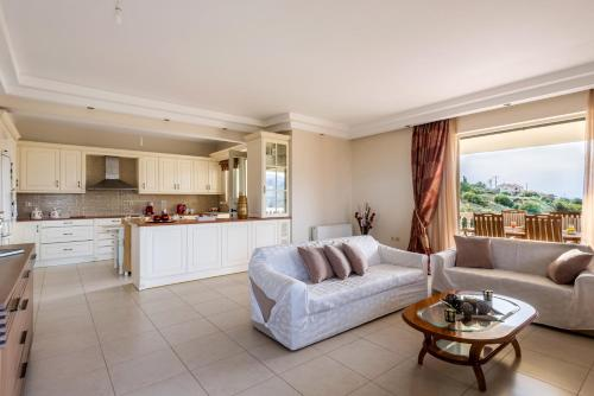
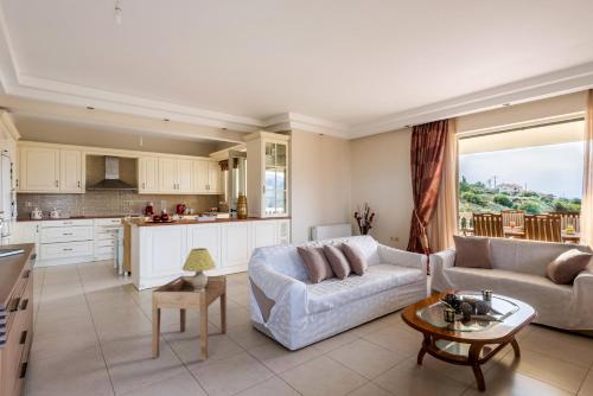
+ table lamp [181,247,217,292]
+ side table [151,275,228,362]
